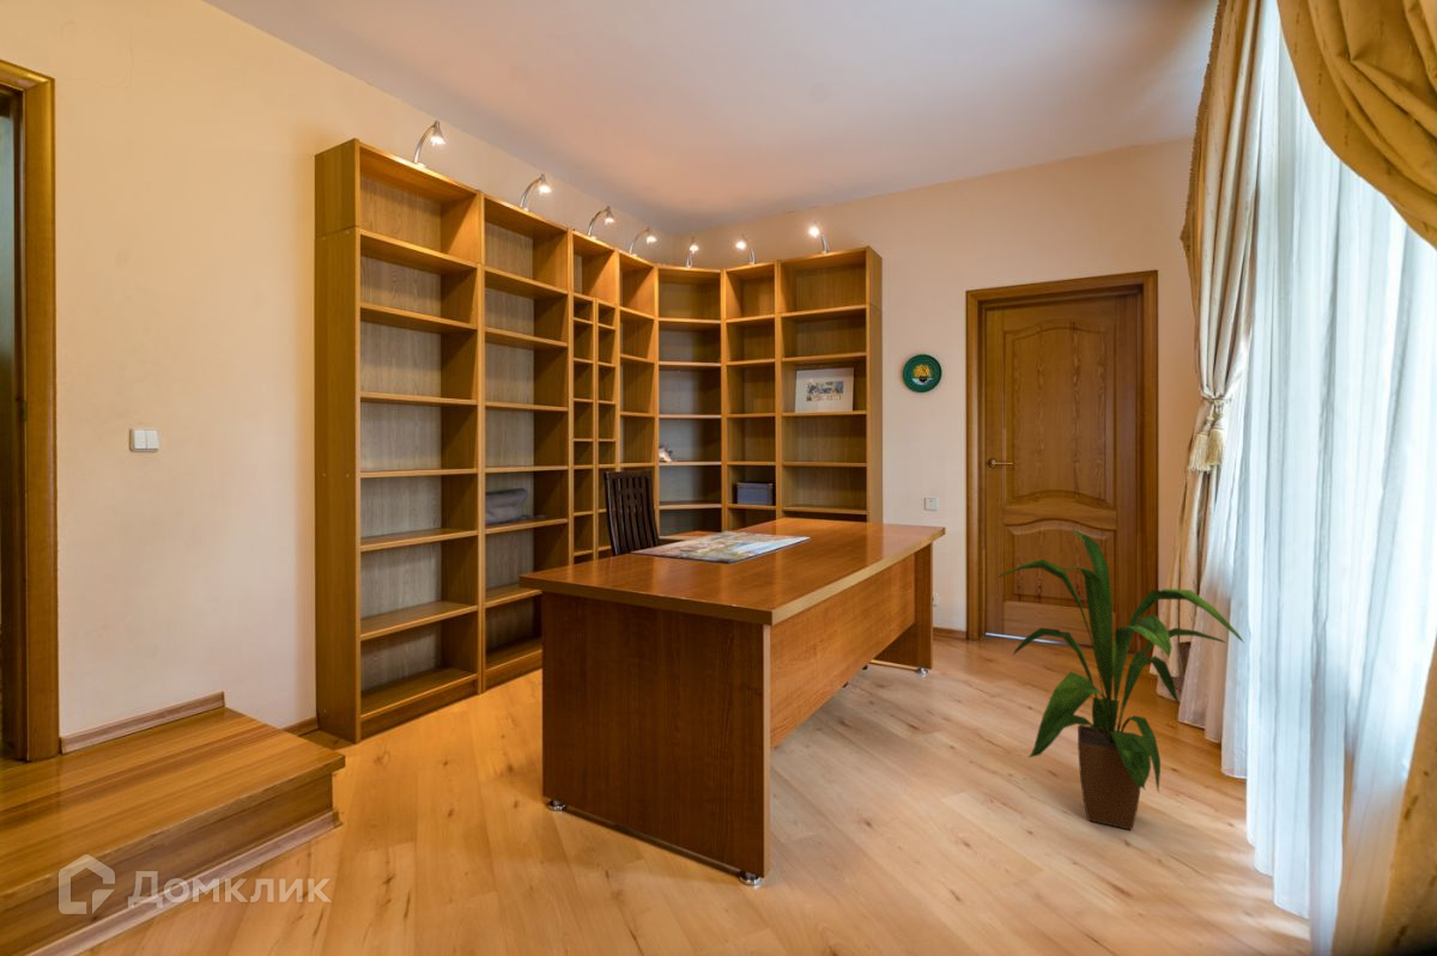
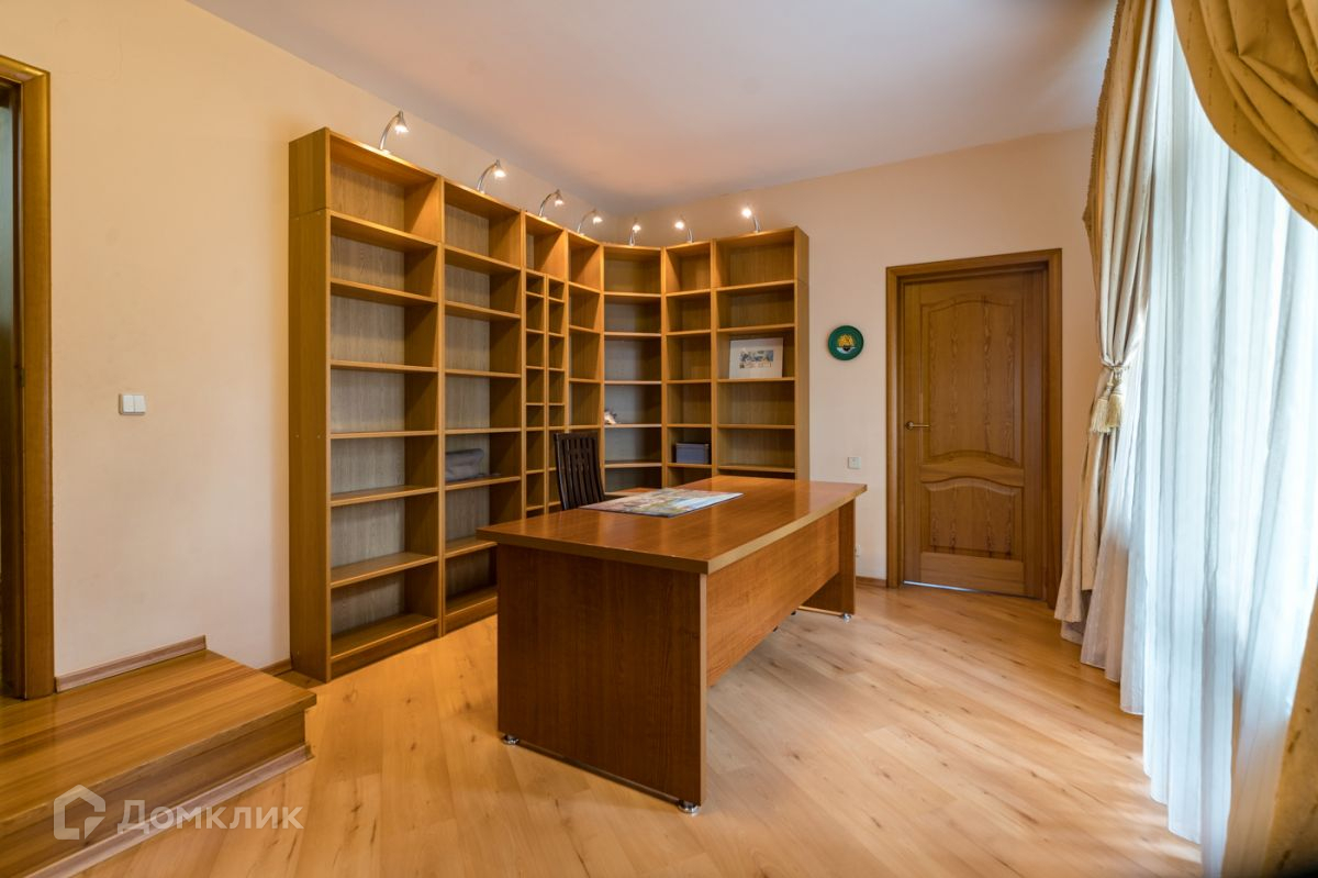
- house plant [998,528,1244,830]
